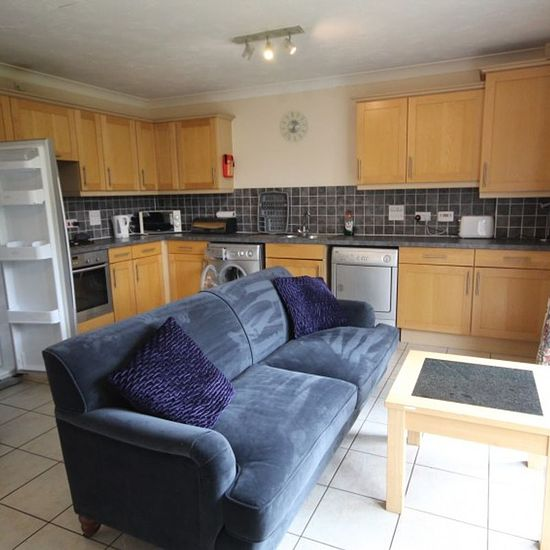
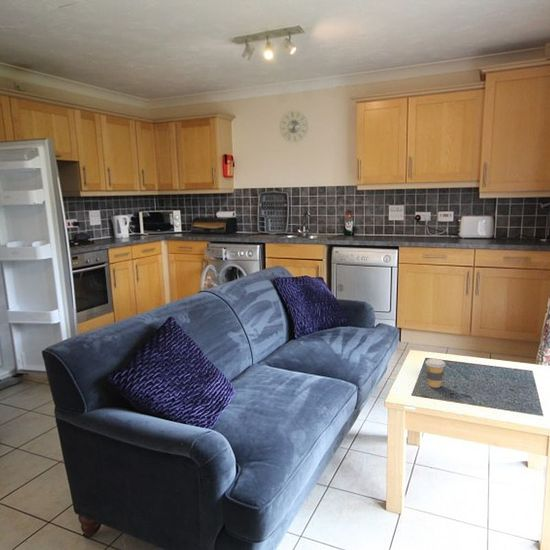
+ coffee cup [424,358,447,389]
